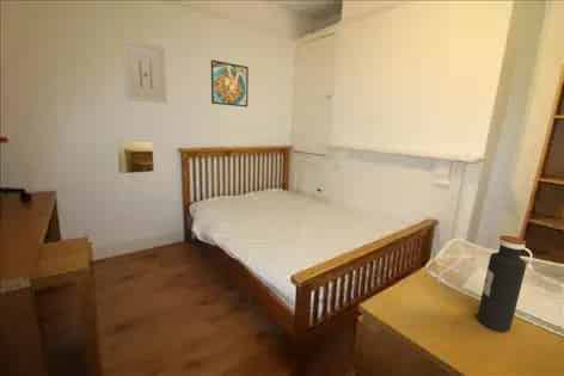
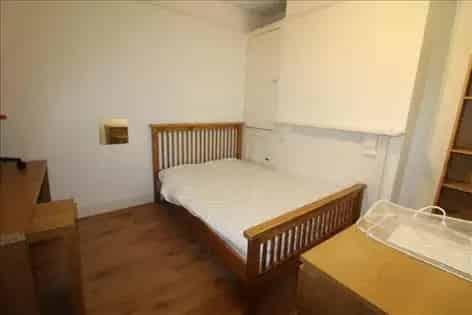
- wall art [121,37,168,105]
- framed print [210,58,250,109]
- water bottle [476,234,527,333]
